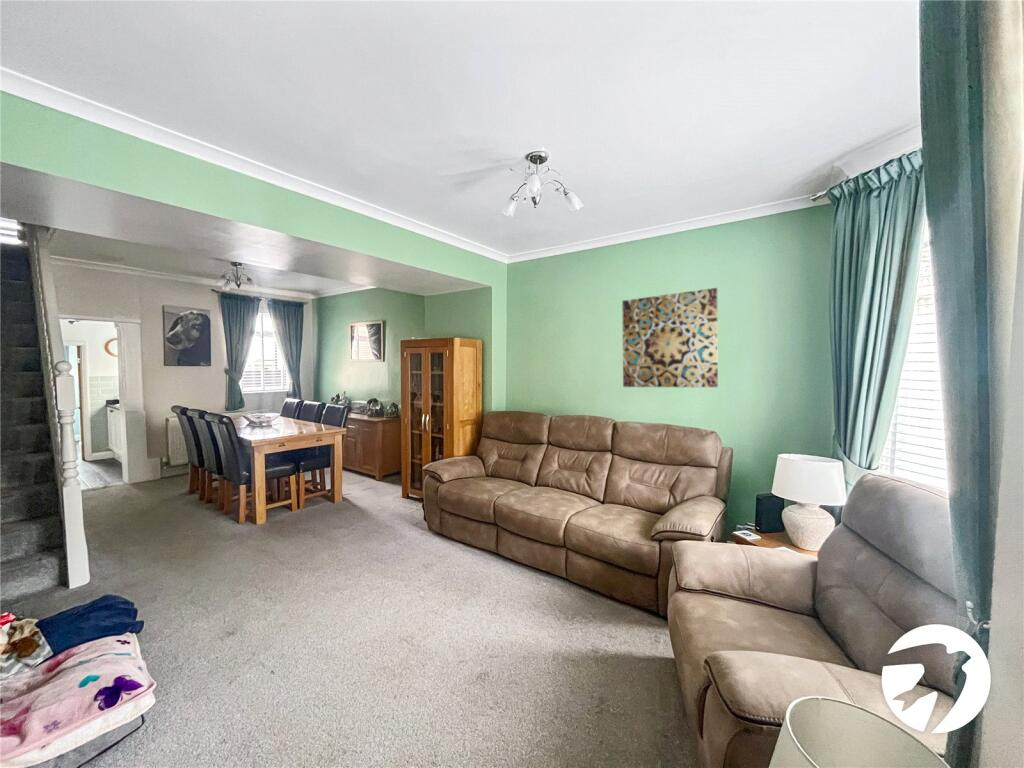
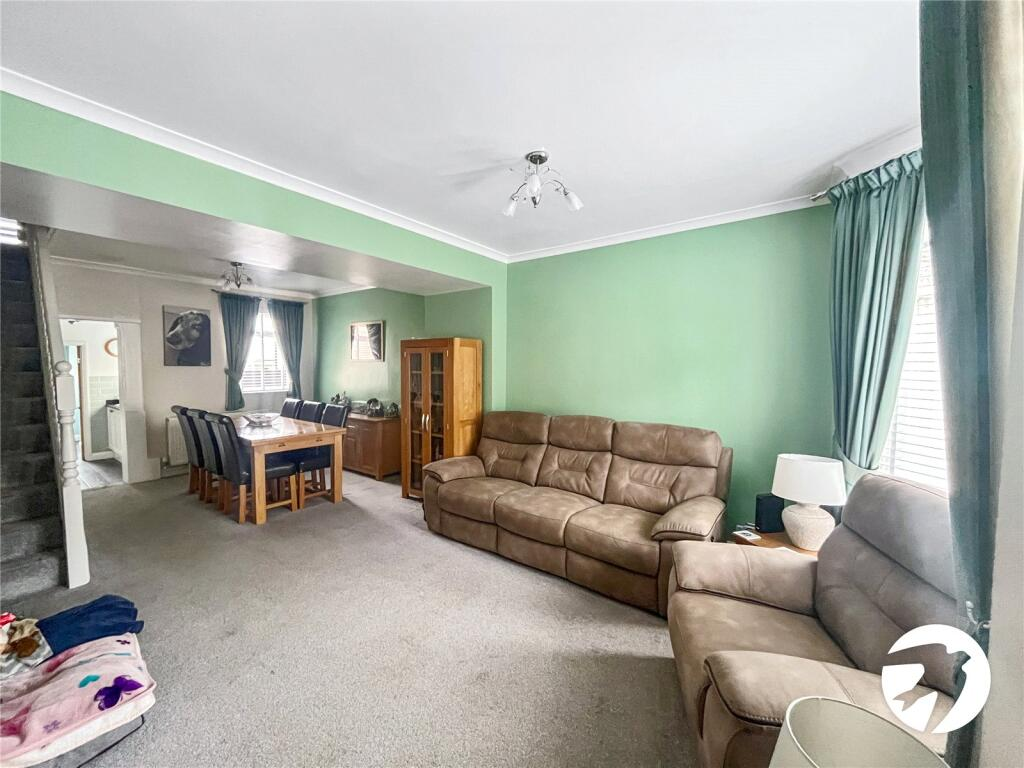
- wall art [621,287,719,388]
